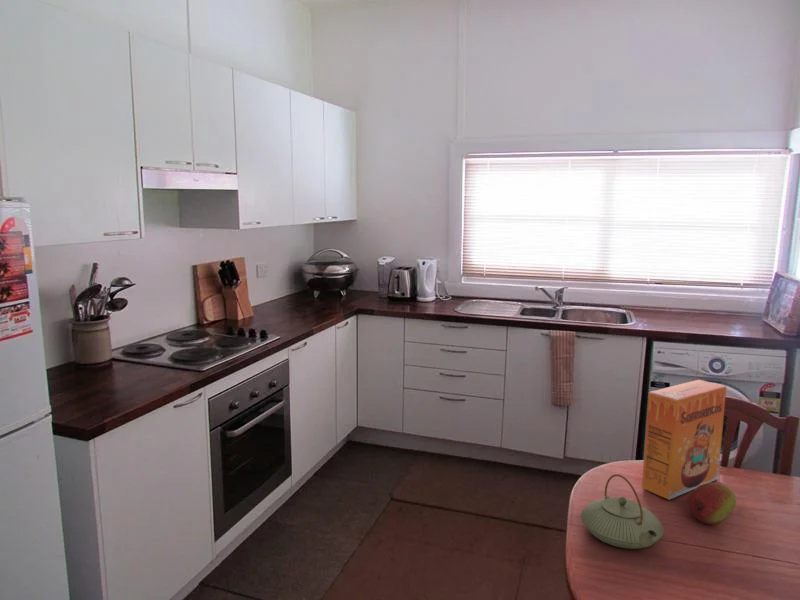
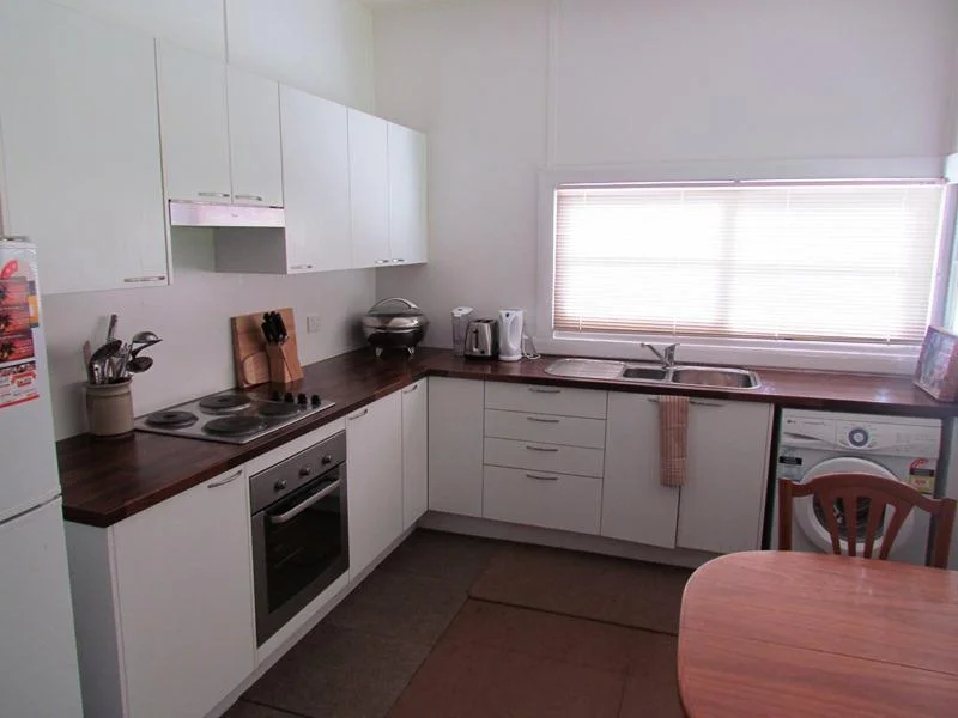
- teapot [580,473,665,550]
- fruit [687,481,737,525]
- cereal box [641,379,727,501]
